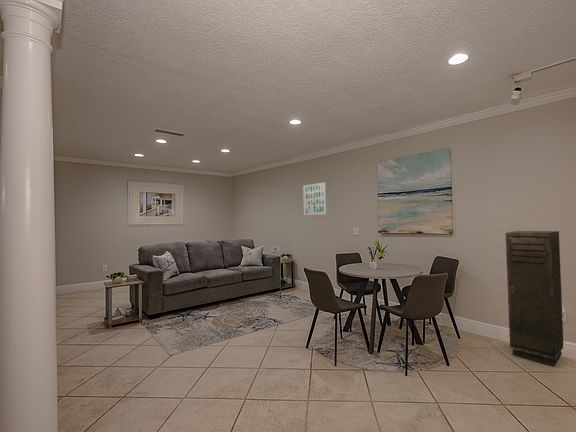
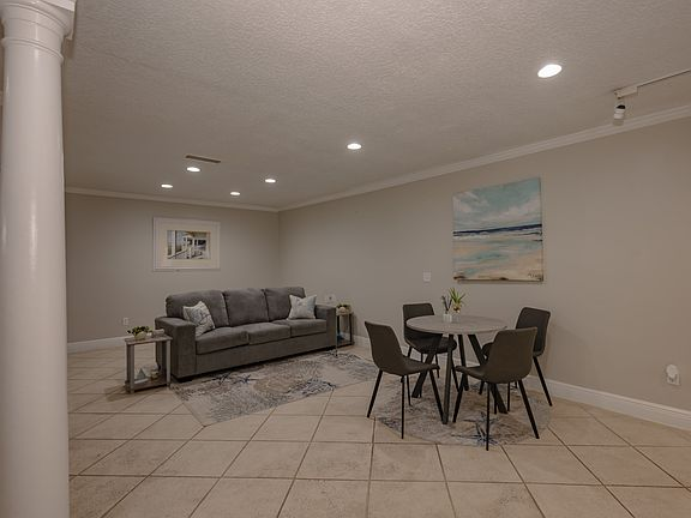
- storage cabinet [505,230,564,368]
- wall art [302,181,327,216]
